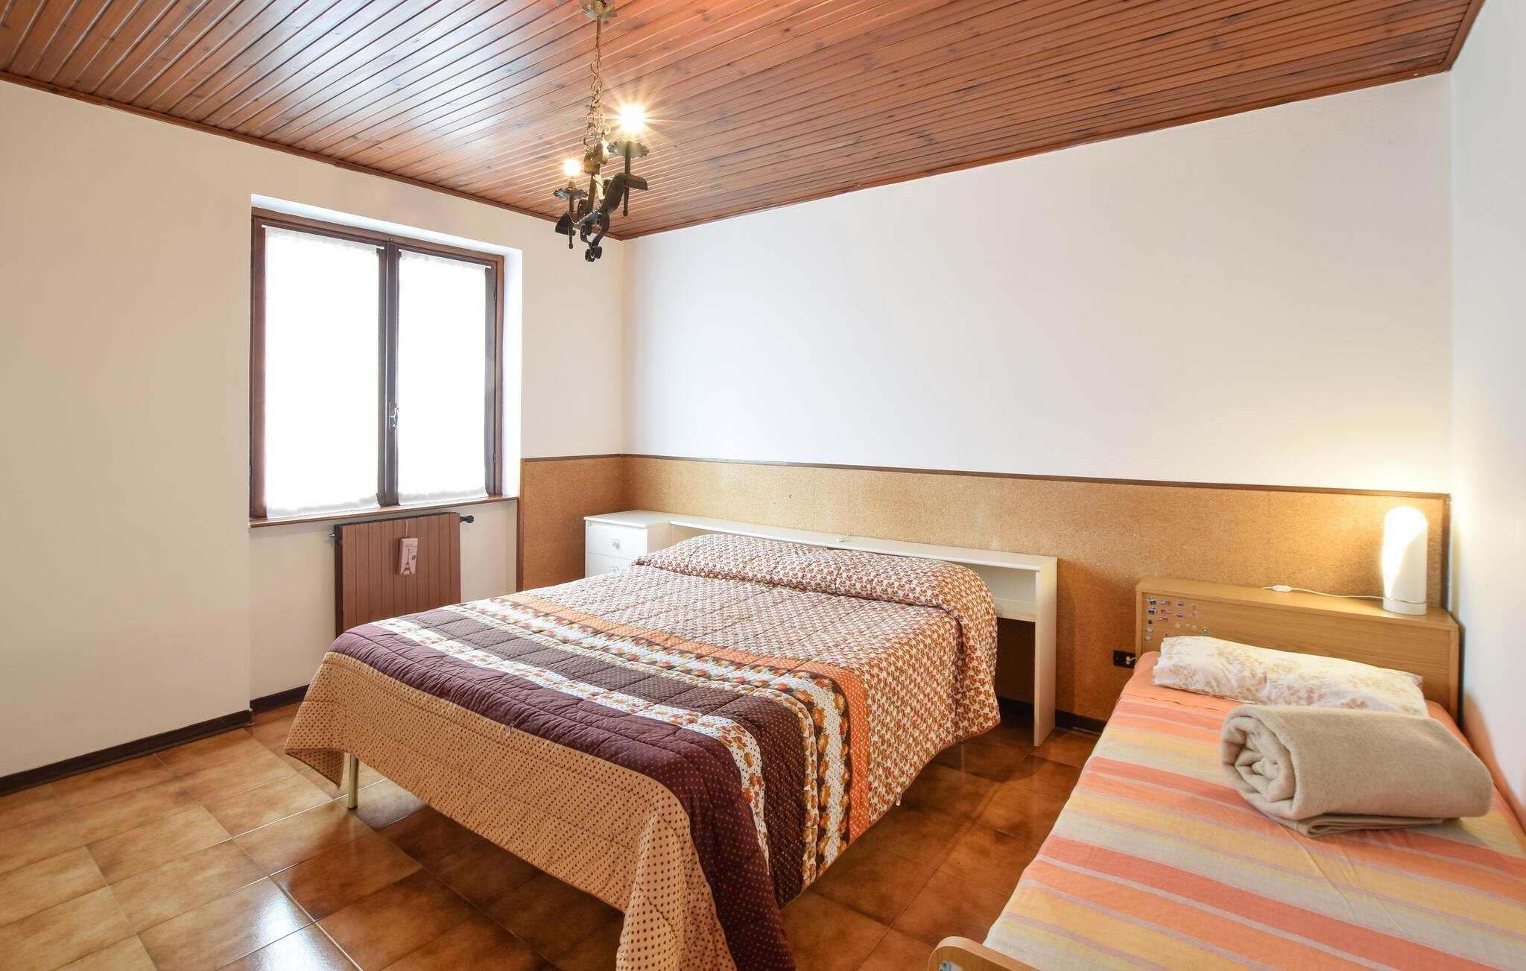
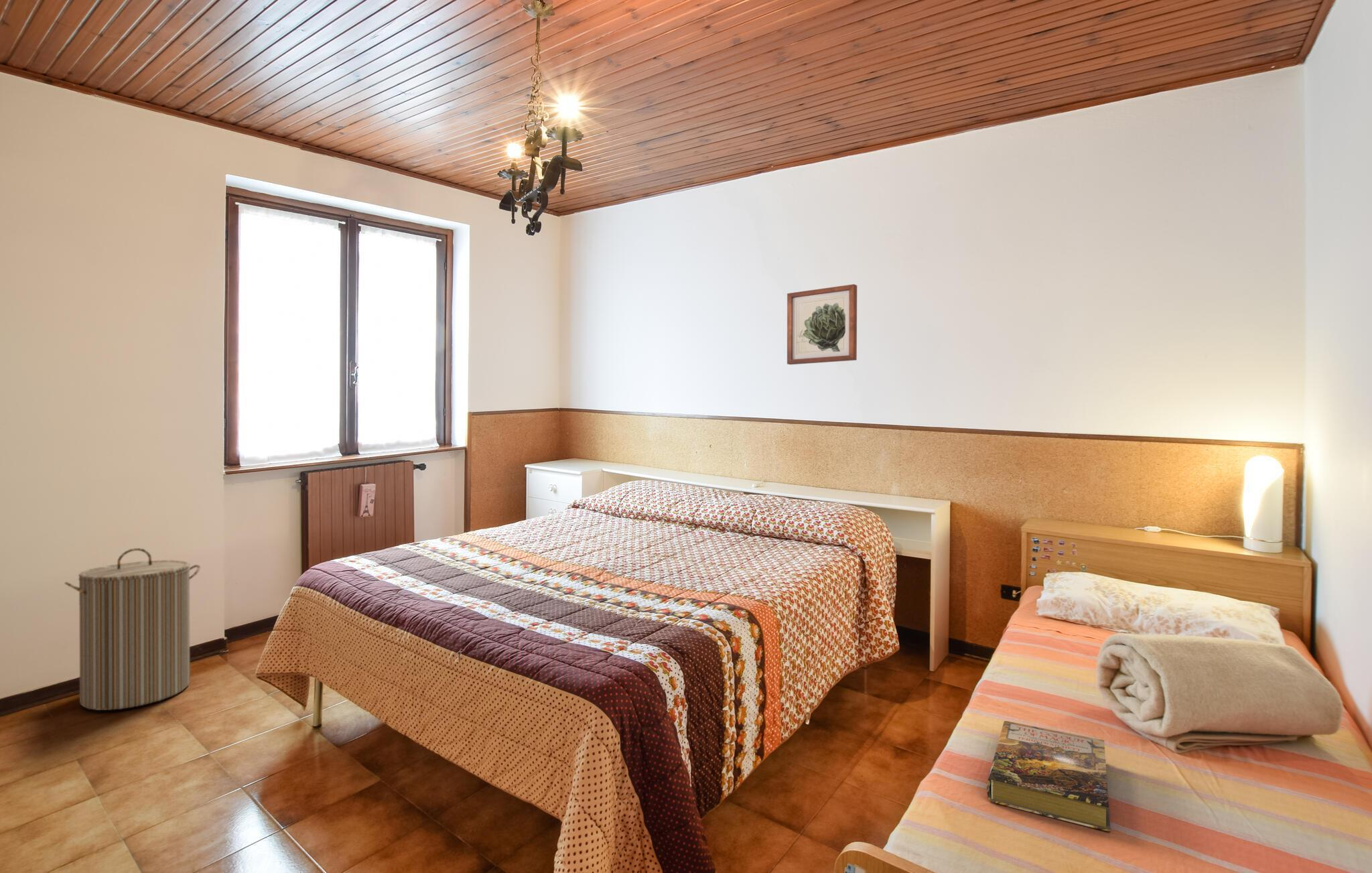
+ book [986,720,1111,833]
+ wall art [786,283,857,365]
+ laundry hamper [64,547,201,711]
